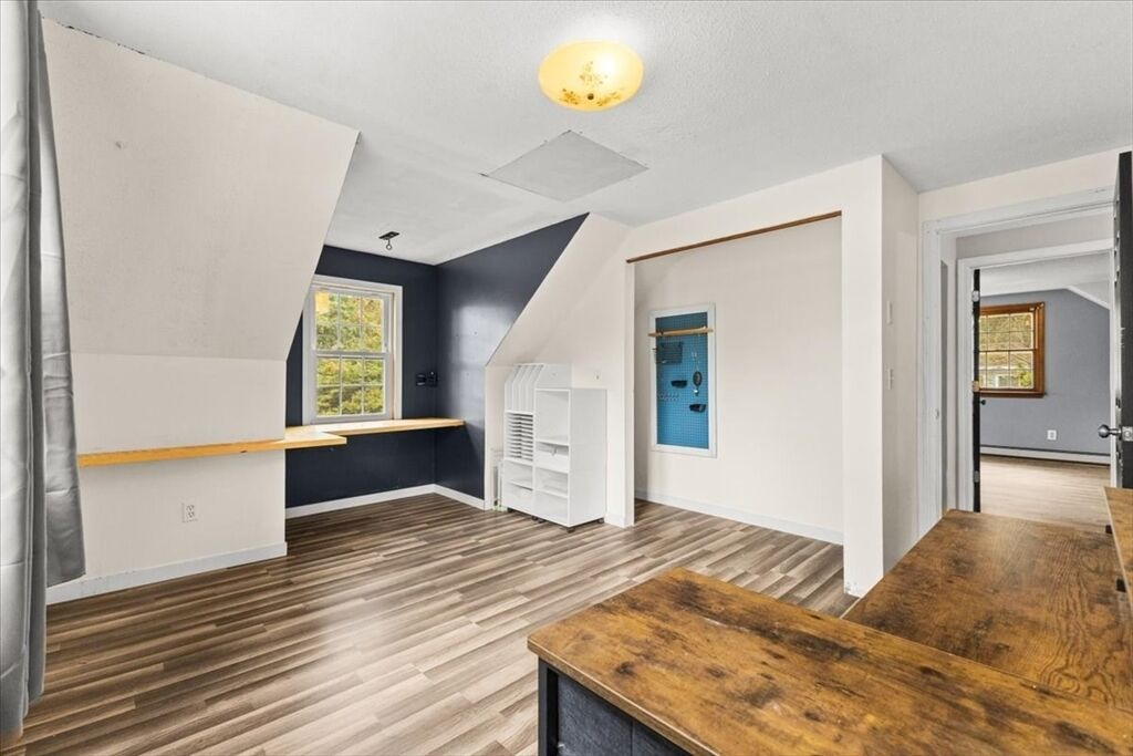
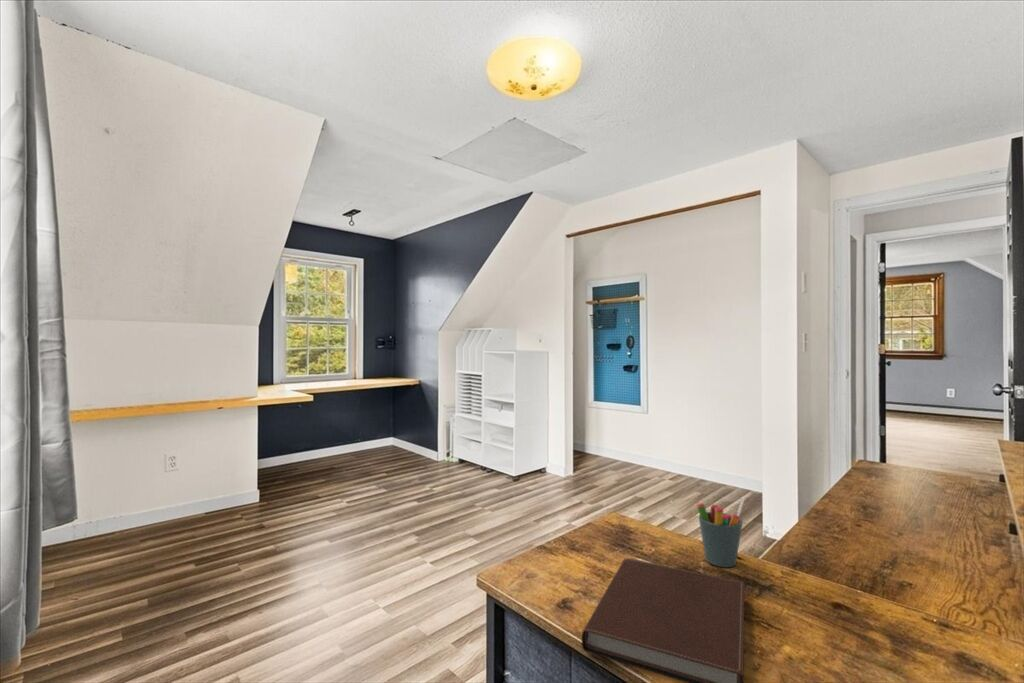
+ pen holder [696,496,746,568]
+ notebook [581,558,745,683]
